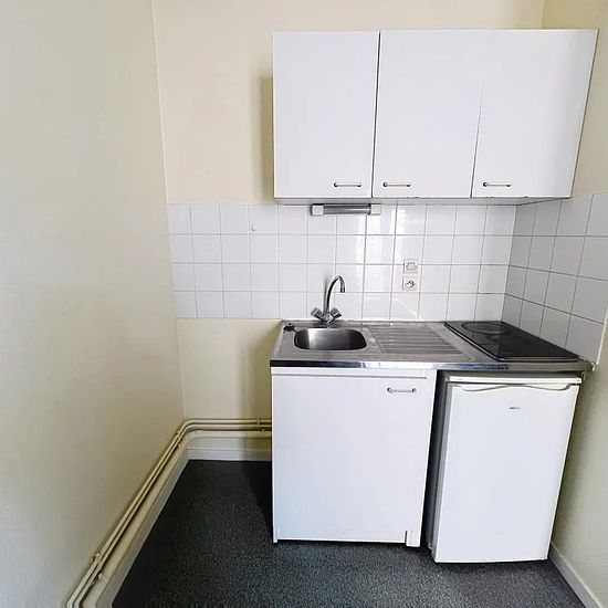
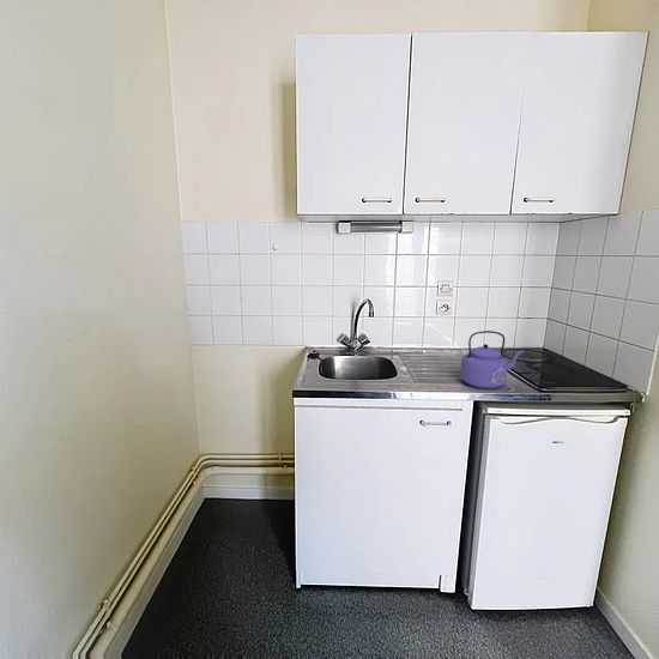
+ kettle [459,330,525,391]
